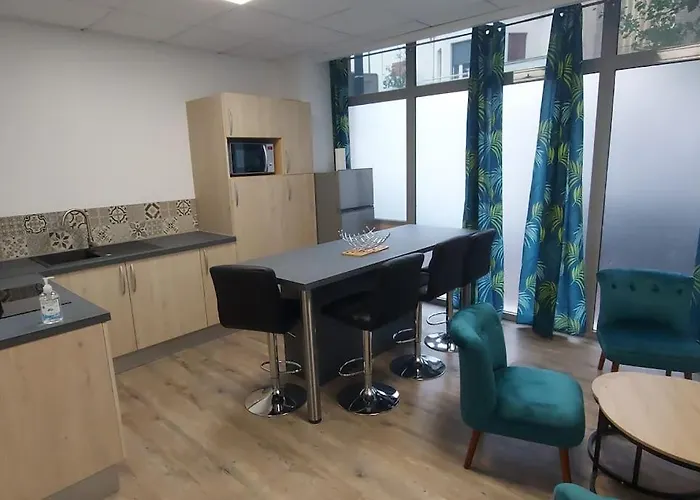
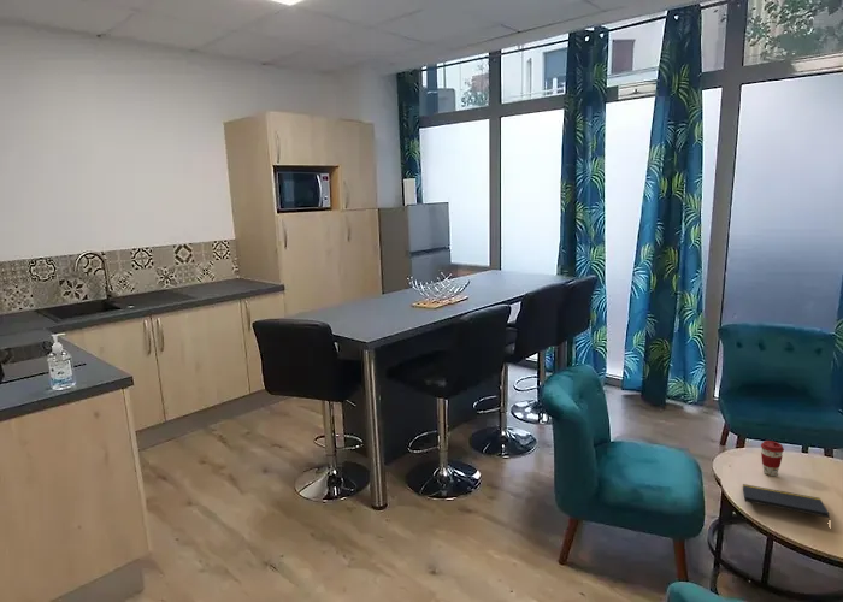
+ coffee cup [760,439,785,477]
+ notepad [742,483,831,519]
